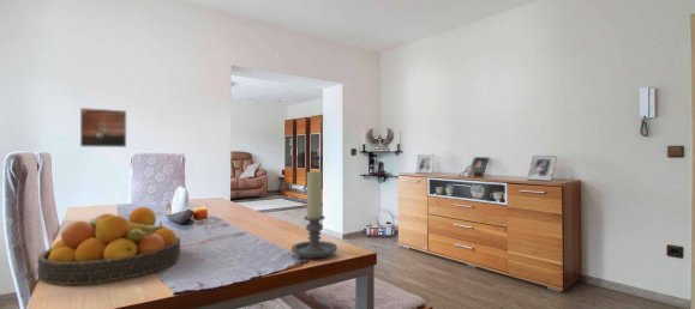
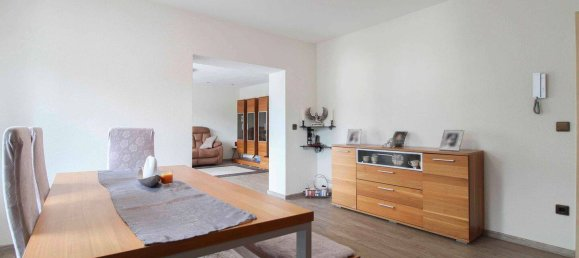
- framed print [79,107,127,149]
- candle holder [290,170,338,260]
- fruit bowl [36,206,181,286]
